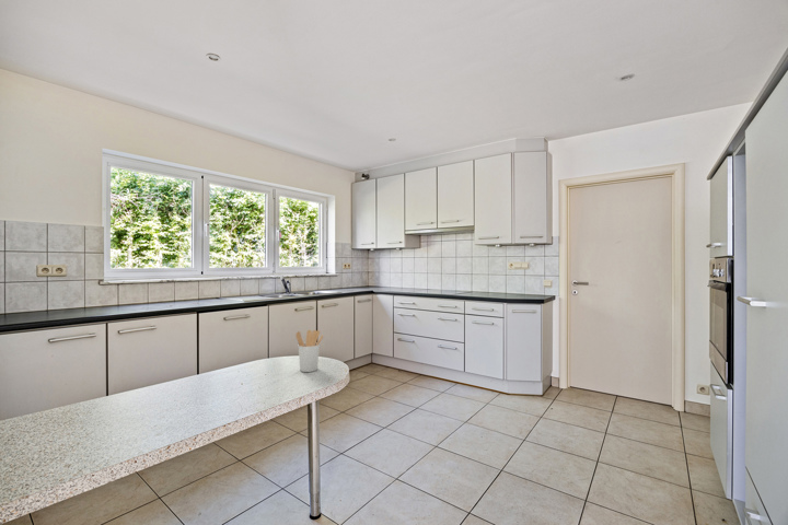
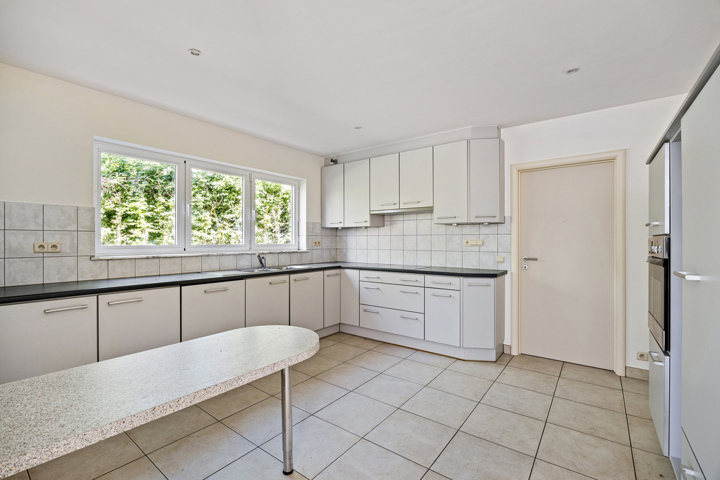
- utensil holder [294,329,324,373]
